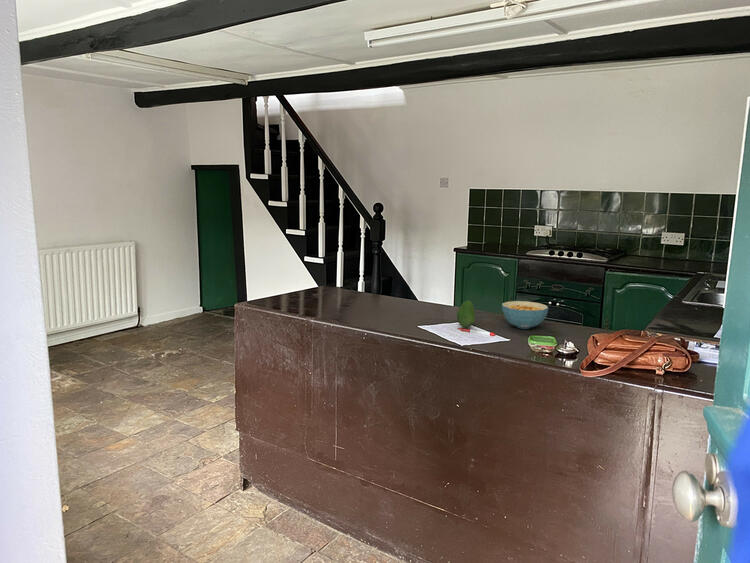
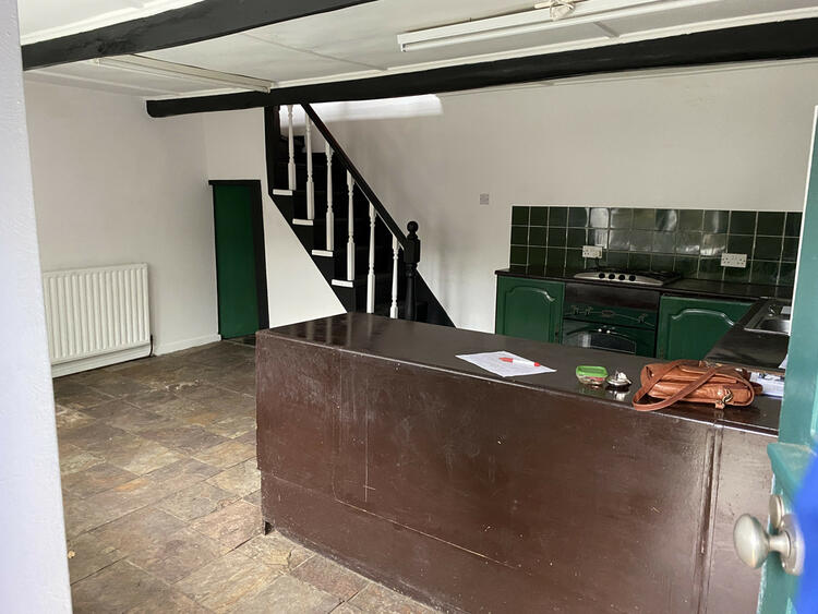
- fruit [456,300,476,329]
- cereal bowl [501,300,549,330]
